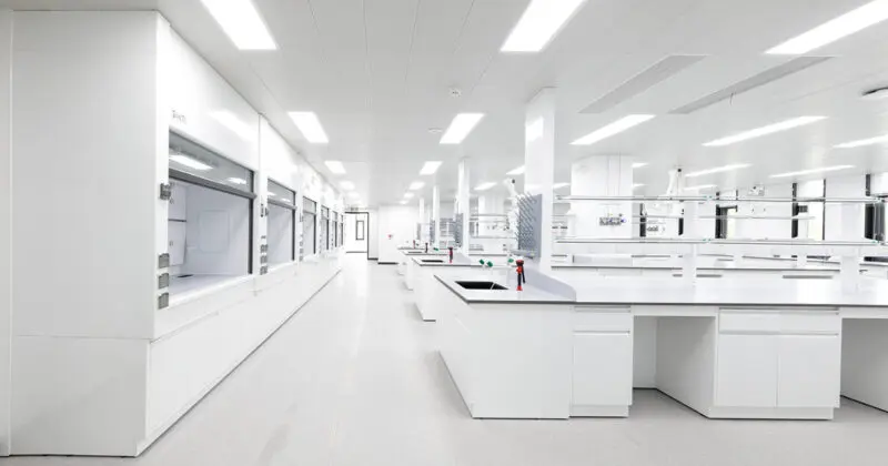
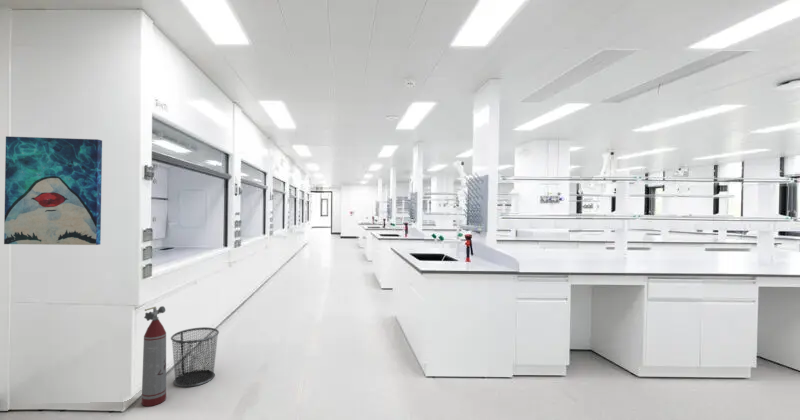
+ fire extinguisher [141,305,167,407]
+ wall art [3,135,103,246]
+ waste bin [170,326,220,388]
